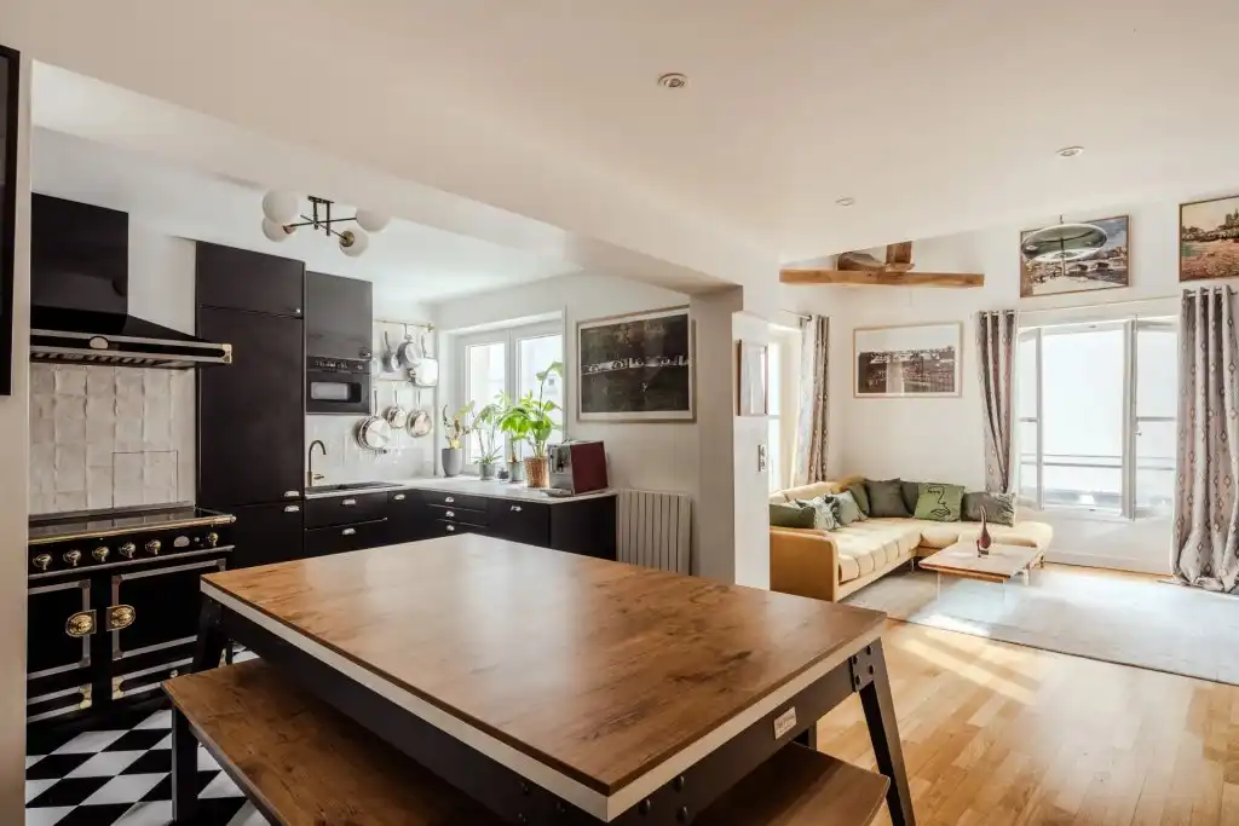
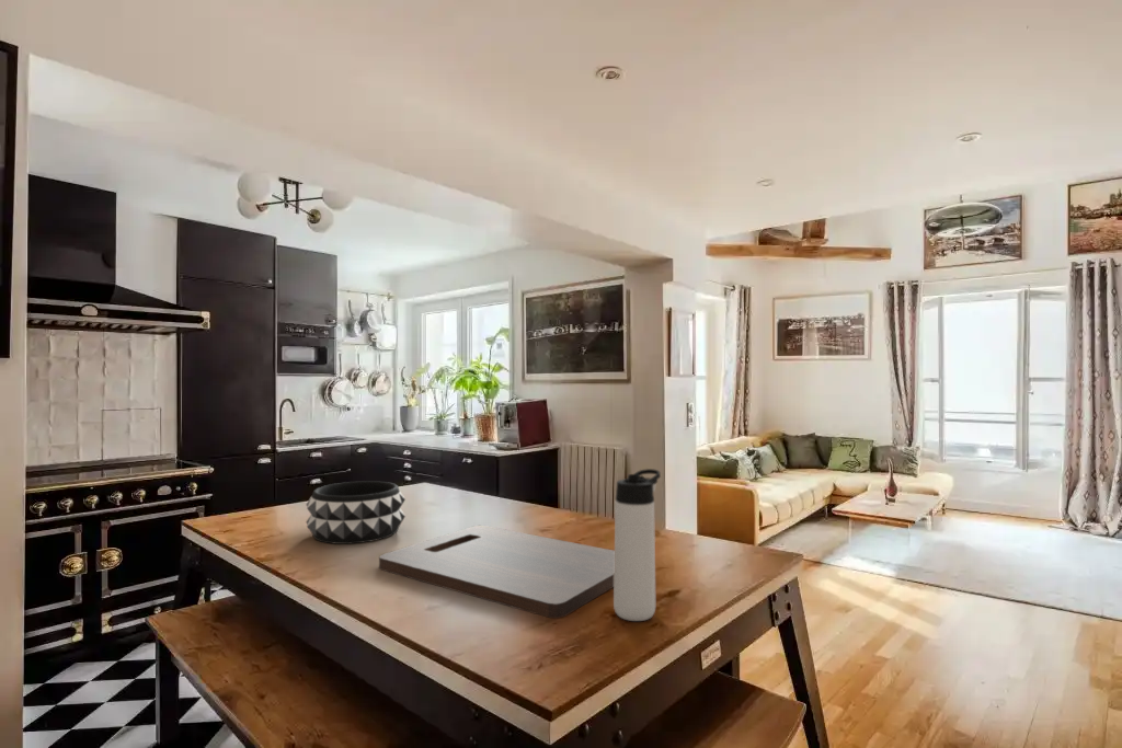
+ decorative bowl [305,480,407,545]
+ thermos bottle [612,468,662,622]
+ cutting board [378,525,615,620]
